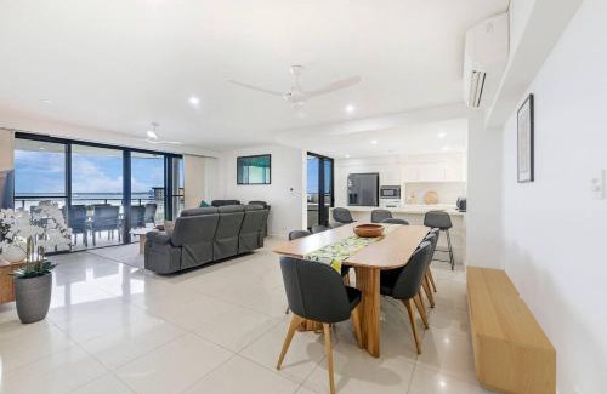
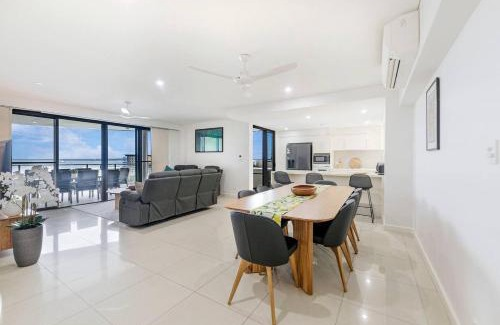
- media console [465,264,557,394]
